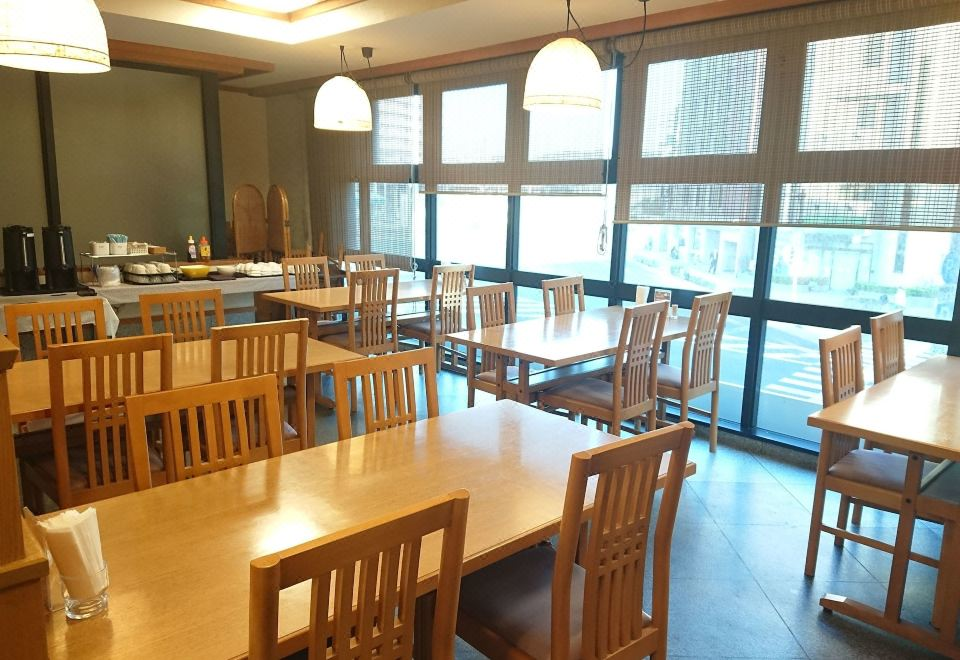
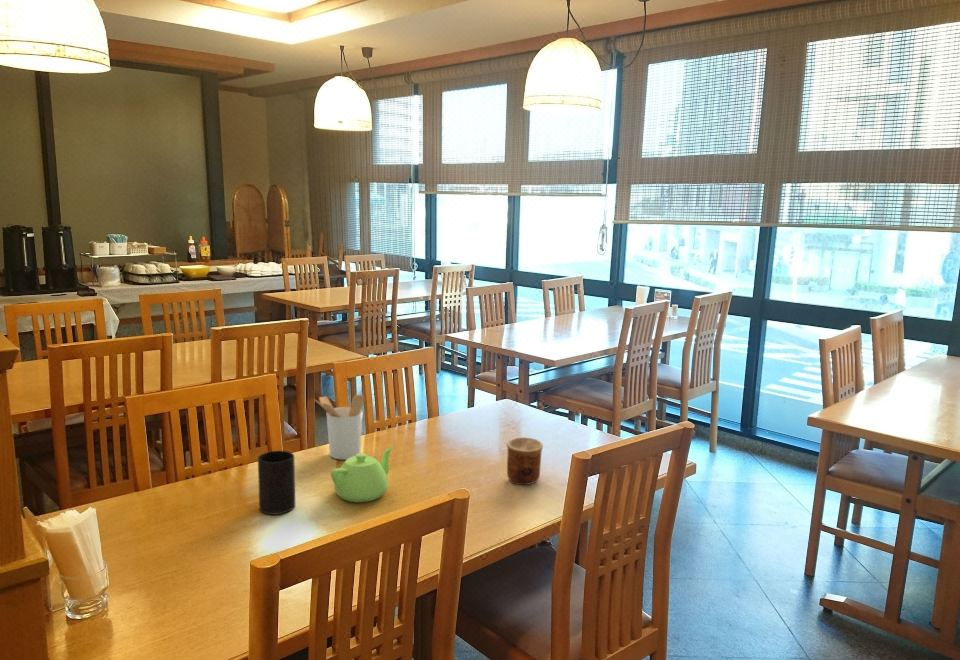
+ cup [506,436,544,486]
+ utensil holder [313,394,365,461]
+ teapot [330,445,394,503]
+ cup [257,450,296,516]
